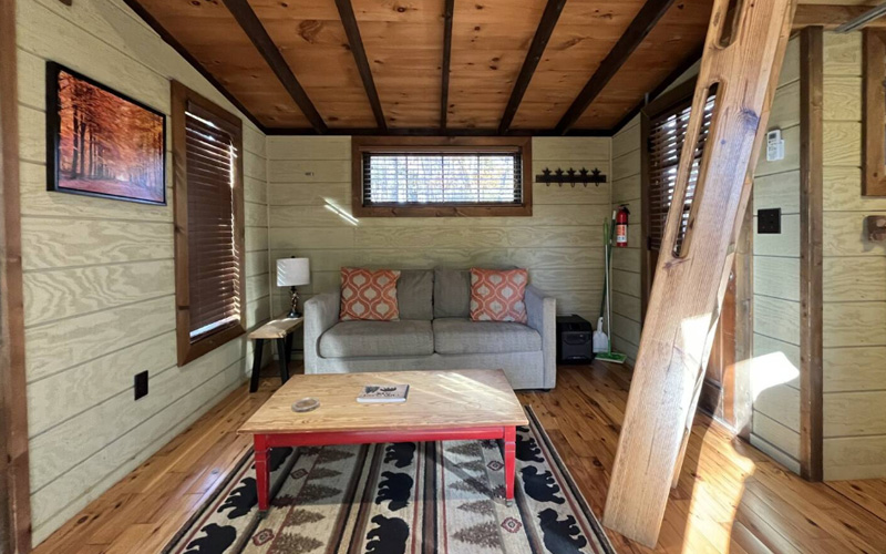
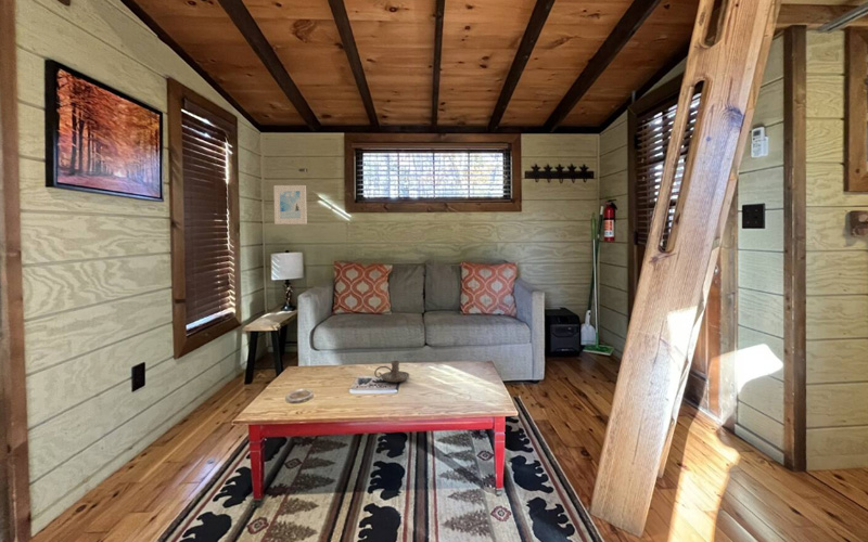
+ candle holder [373,360,410,383]
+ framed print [272,184,308,225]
